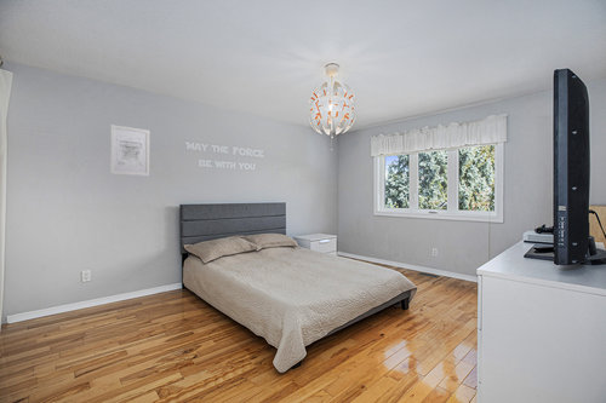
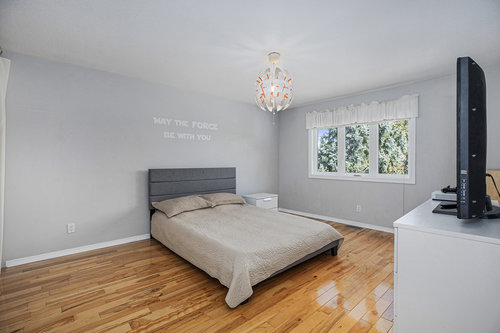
- wall art [109,123,150,177]
